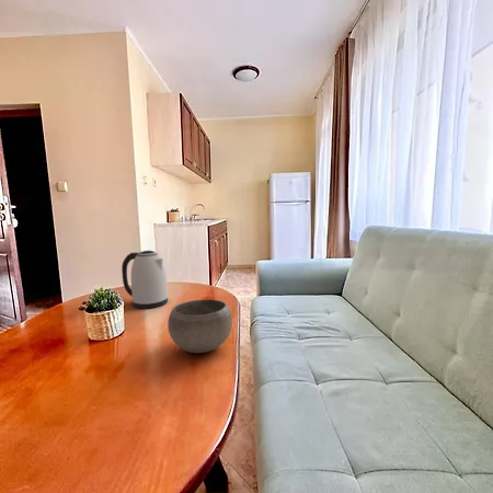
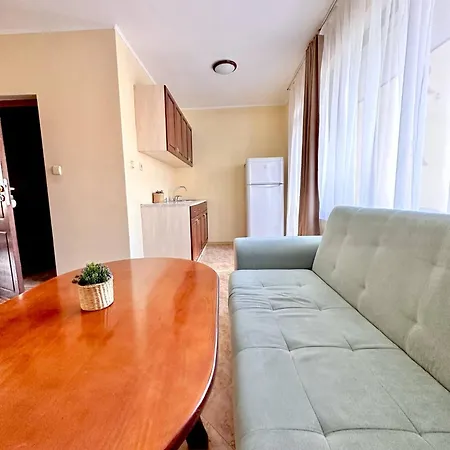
- bowl [167,298,233,354]
- kettle [121,250,169,310]
